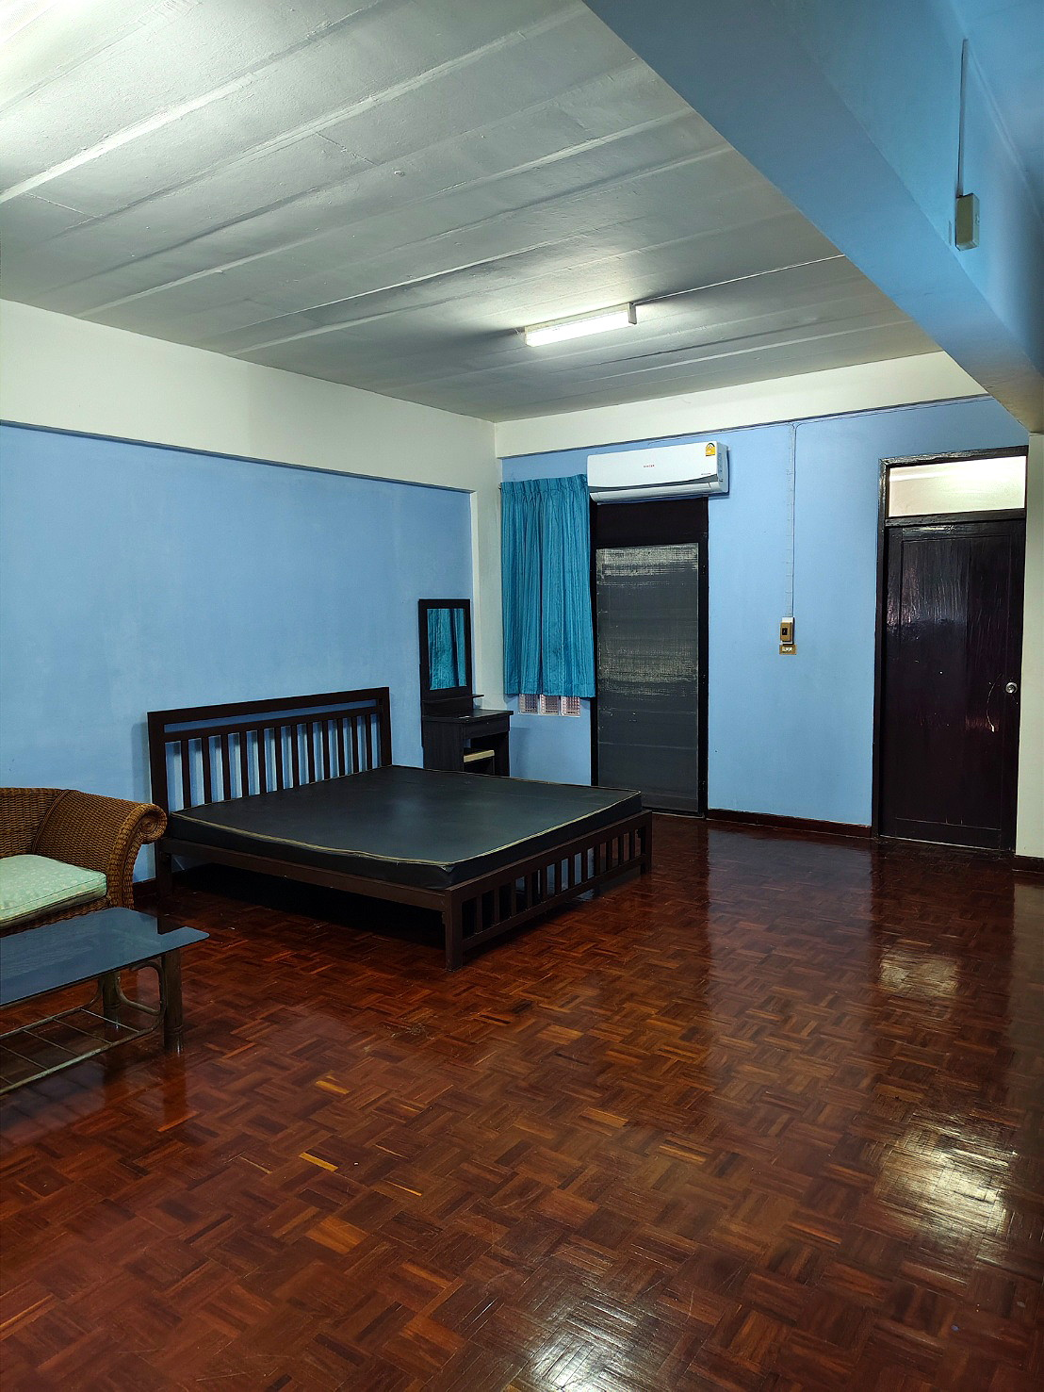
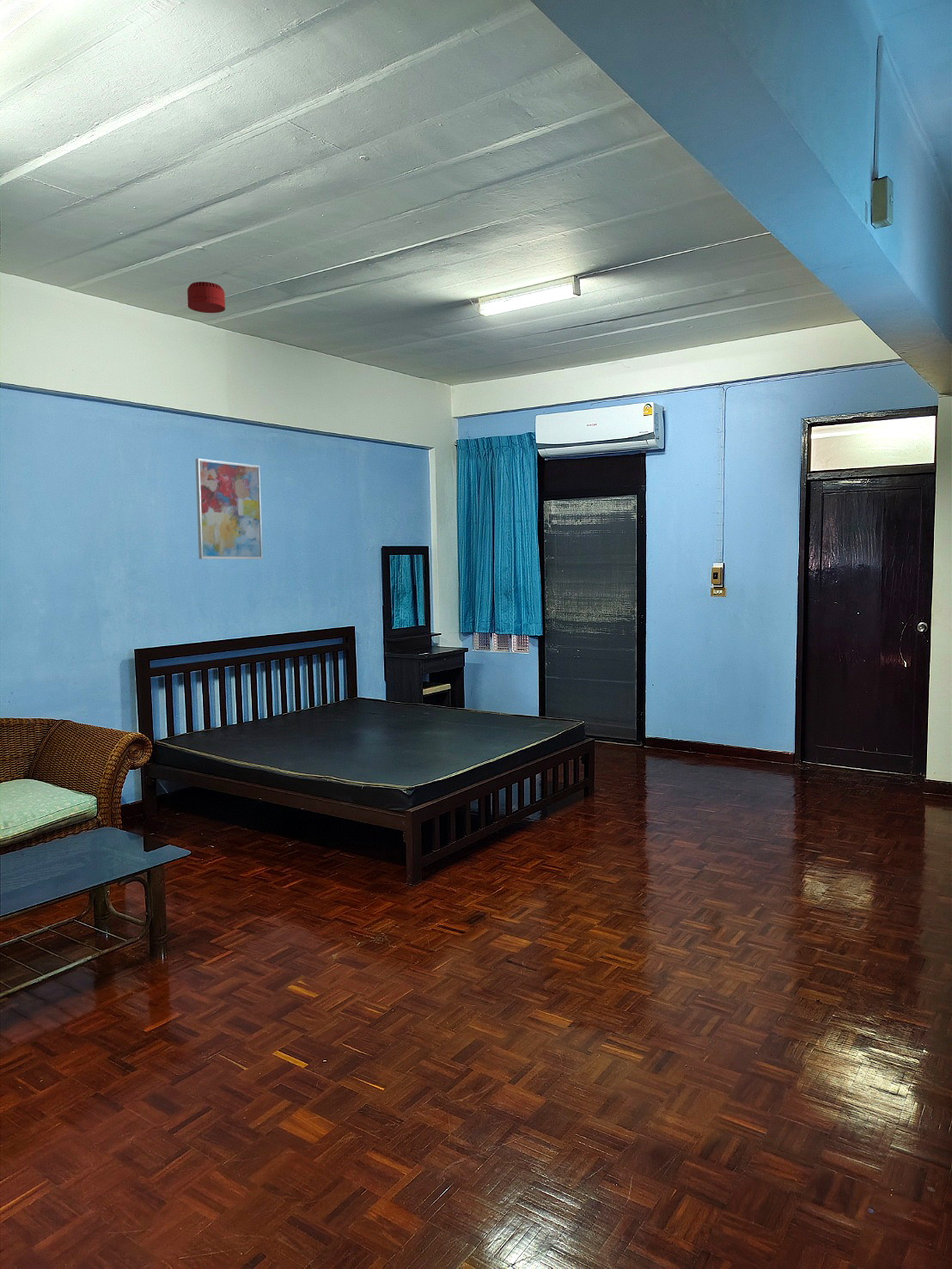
+ wall art [195,458,263,560]
+ smoke detector [186,281,226,314]
